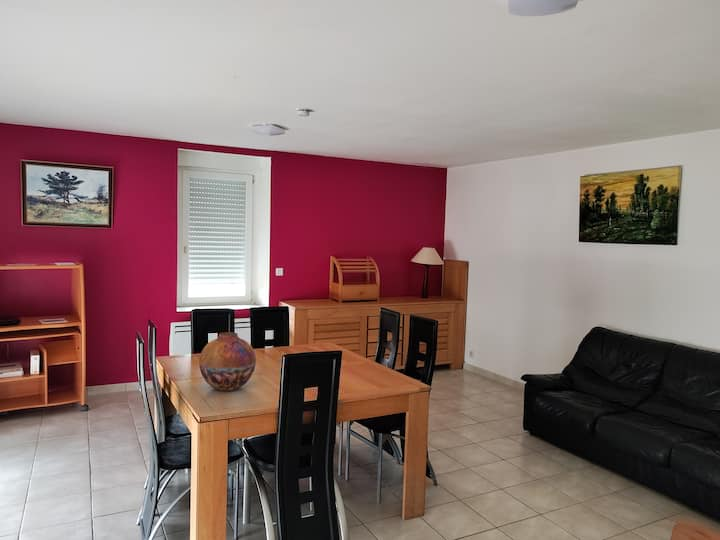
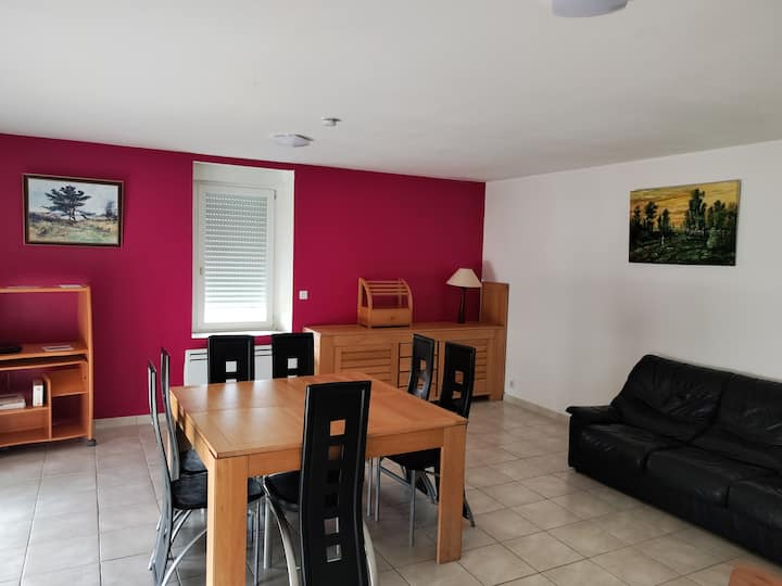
- vase [198,331,257,392]
